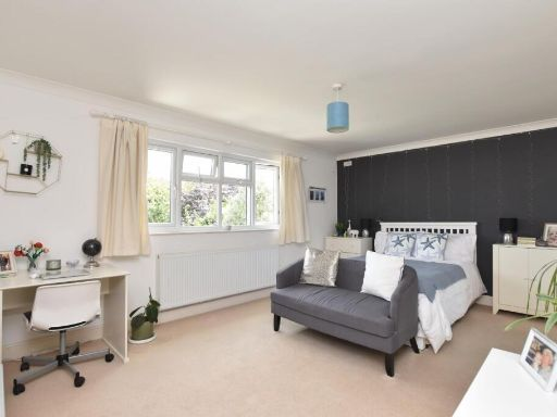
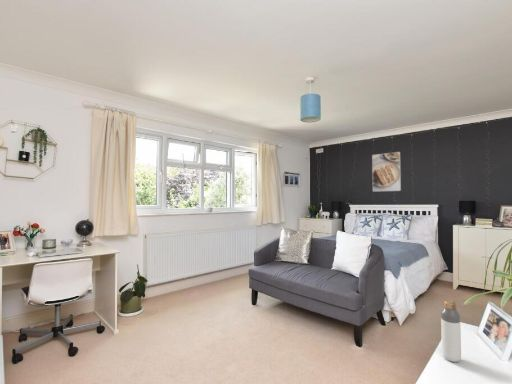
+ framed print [371,151,402,192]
+ bottle [440,299,462,363]
